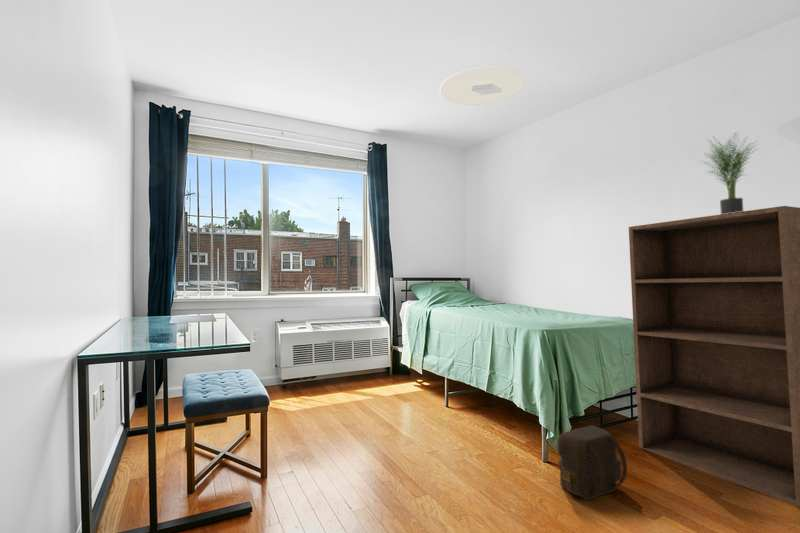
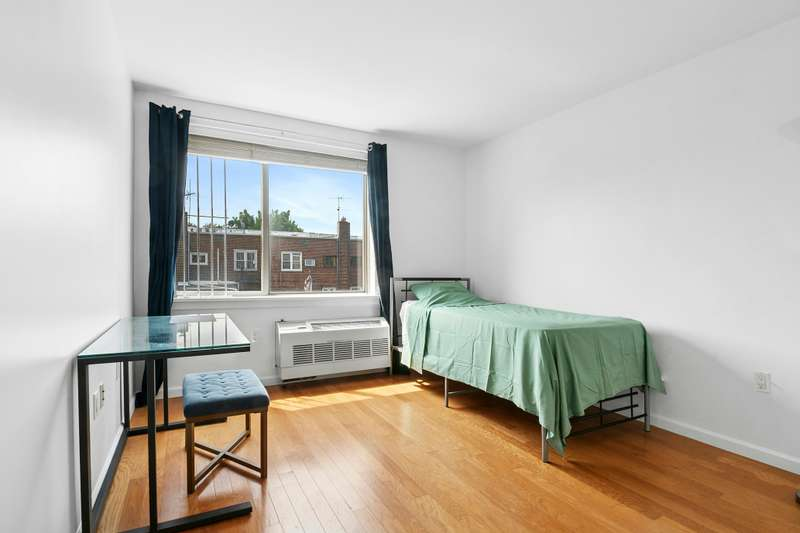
- bookshelf [628,205,800,507]
- potted plant [699,131,758,214]
- backpack [556,424,628,502]
- ceiling light [439,66,524,106]
